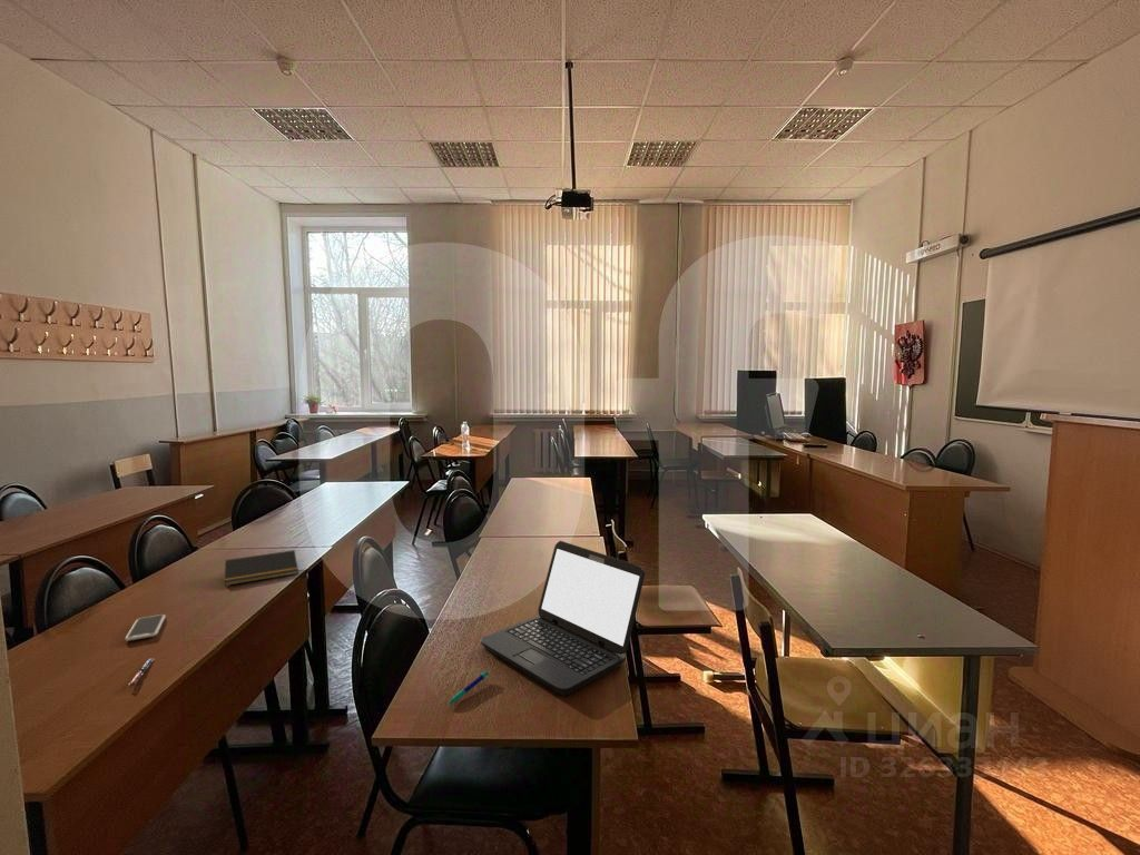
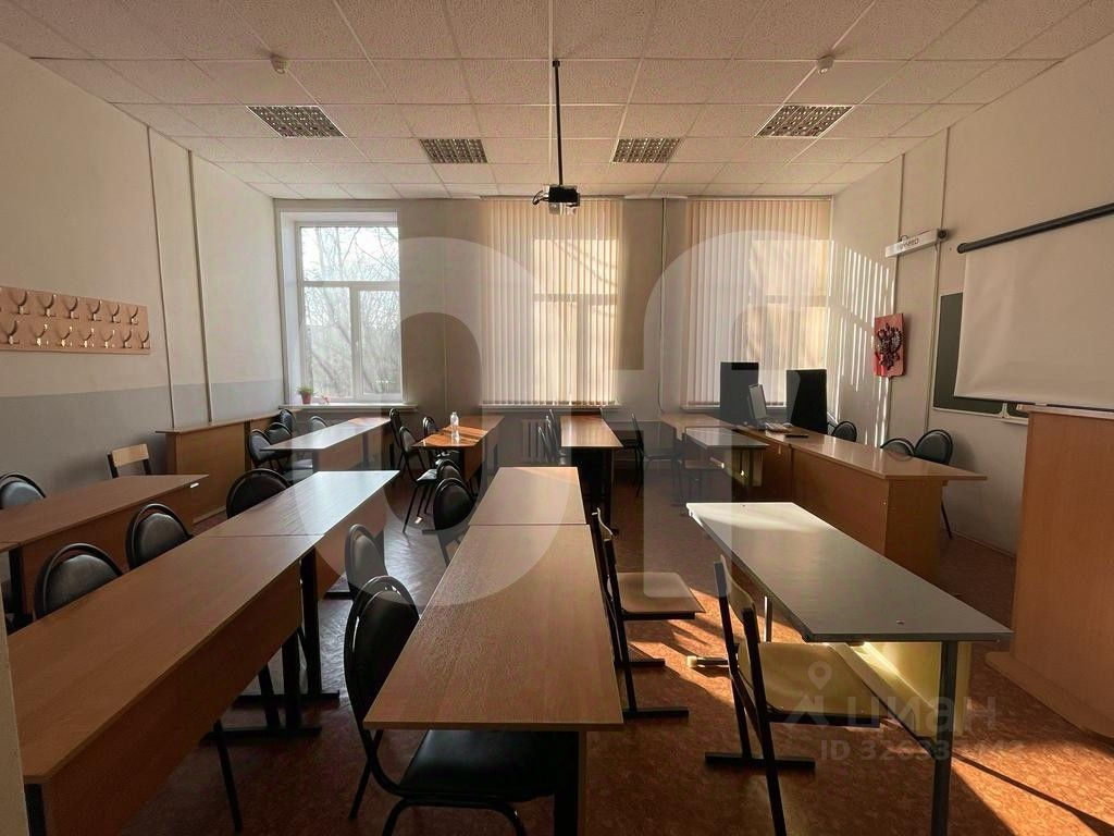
- pen [129,657,155,687]
- smartphone [124,613,167,642]
- notepad [223,549,299,587]
- pen [448,670,490,706]
- laptop [480,540,646,697]
